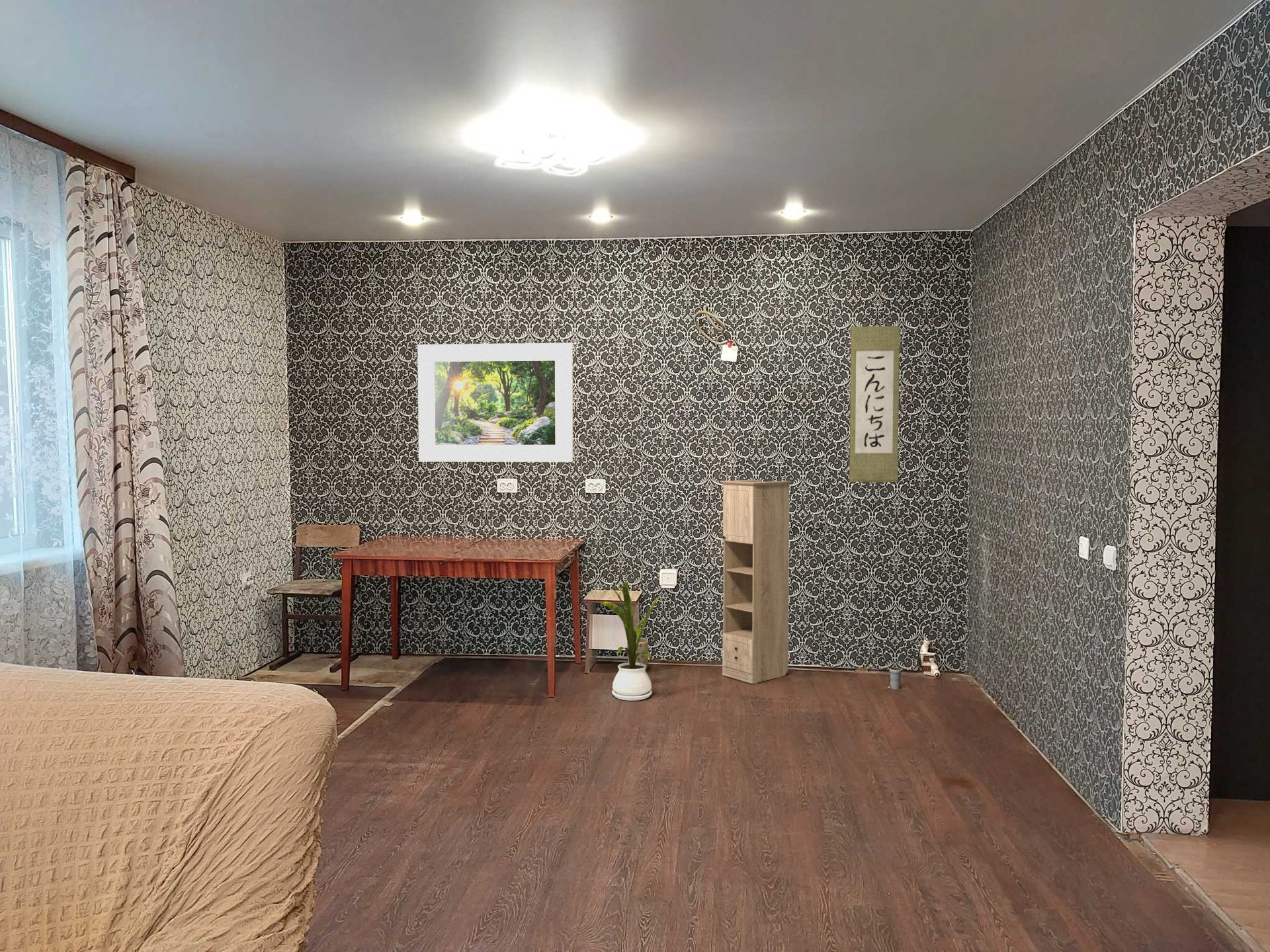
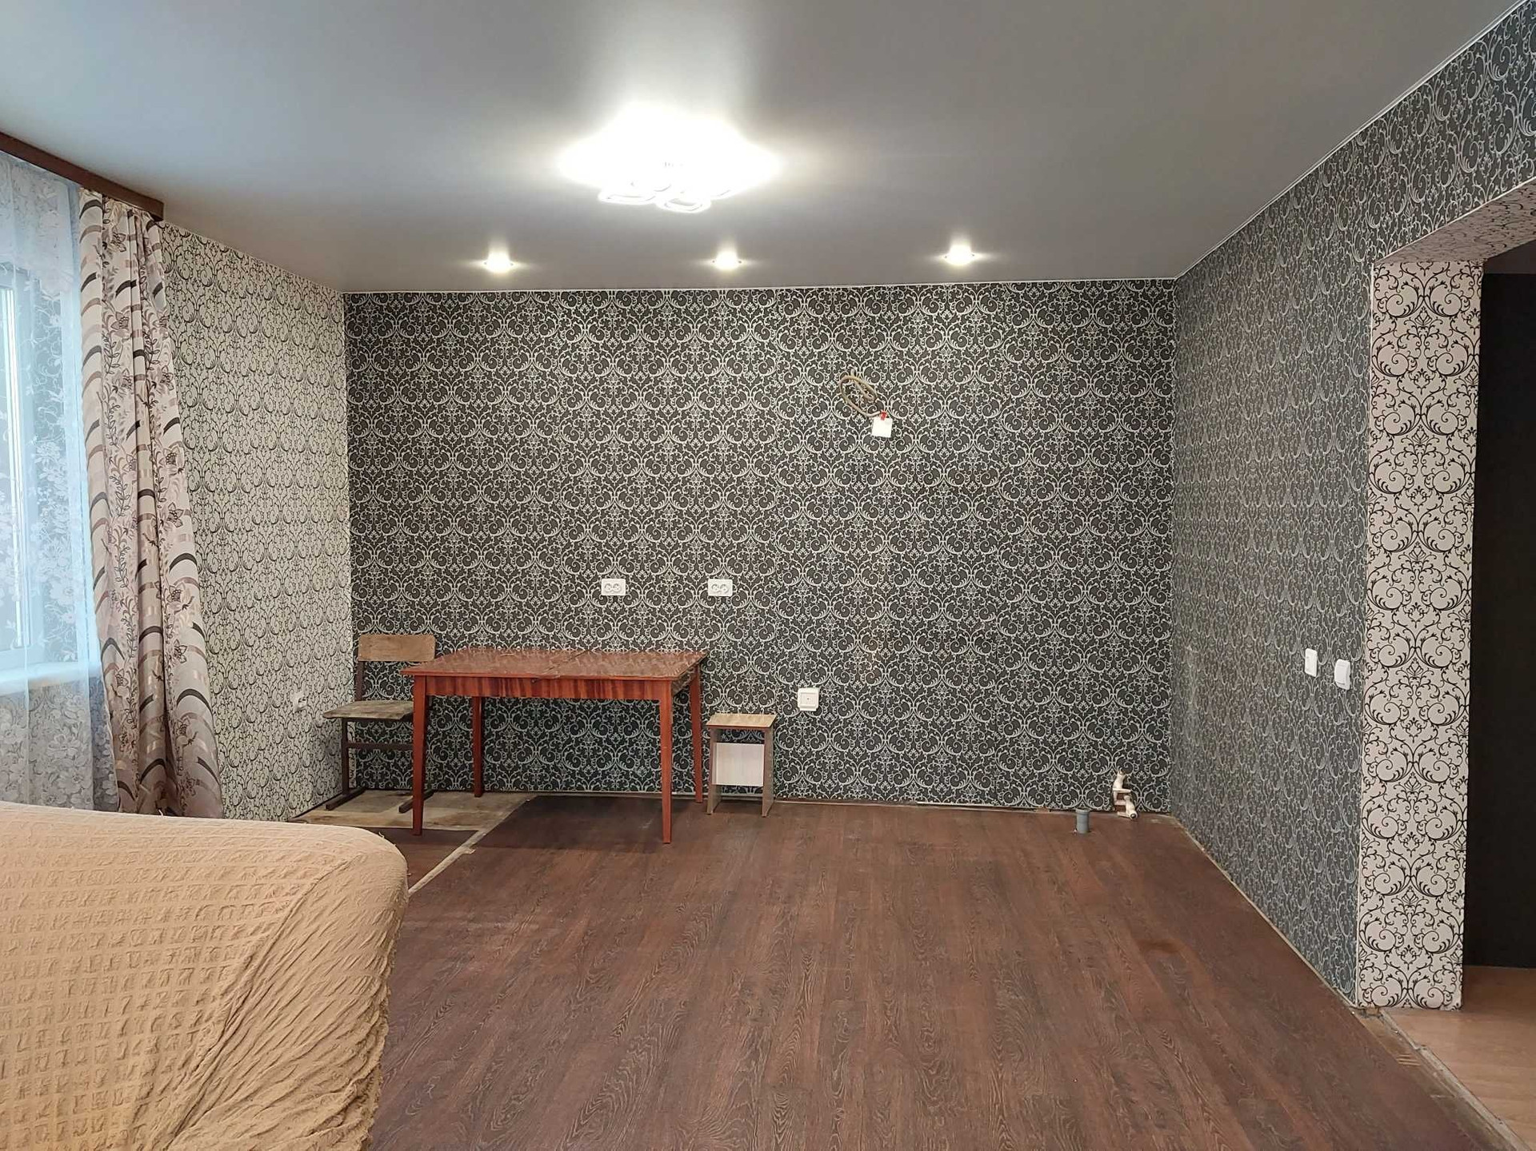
- storage cabinet [720,479,792,684]
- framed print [417,342,573,463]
- wall scroll [847,319,900,483]
- plant pot [626,637,650,671]
- house plant [599,581,661,701]
